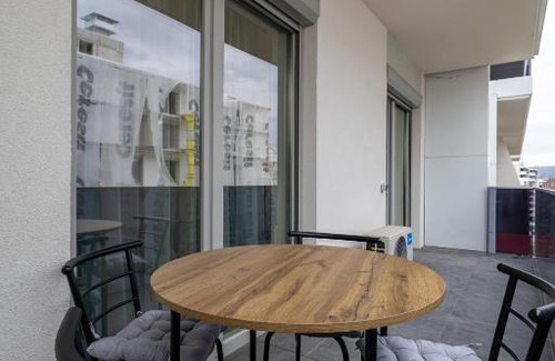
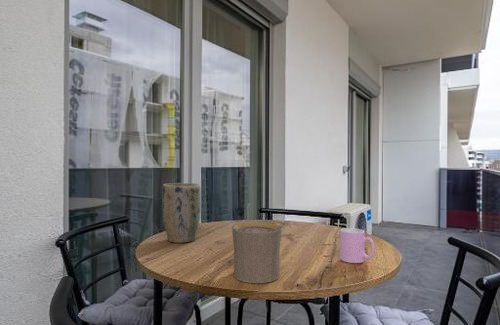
+ plant pot [161,182,202,244]
+ cup [231,222,283,284]
+ cup [339,227,376,264]
